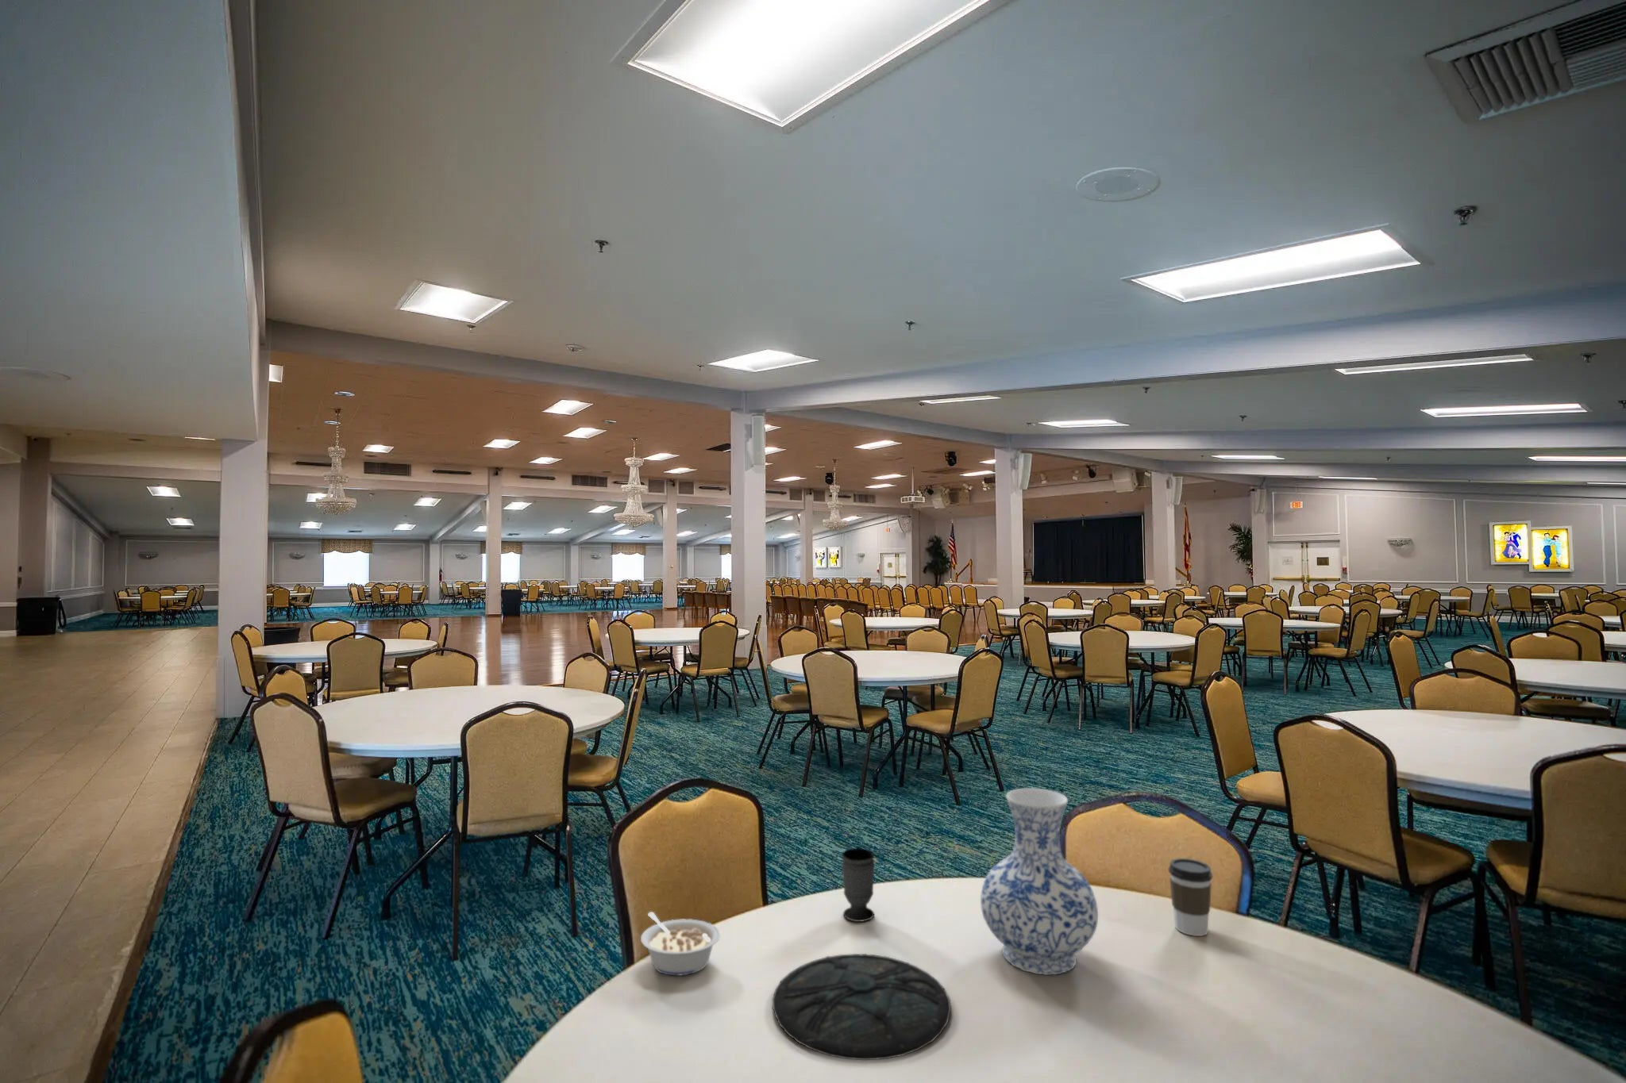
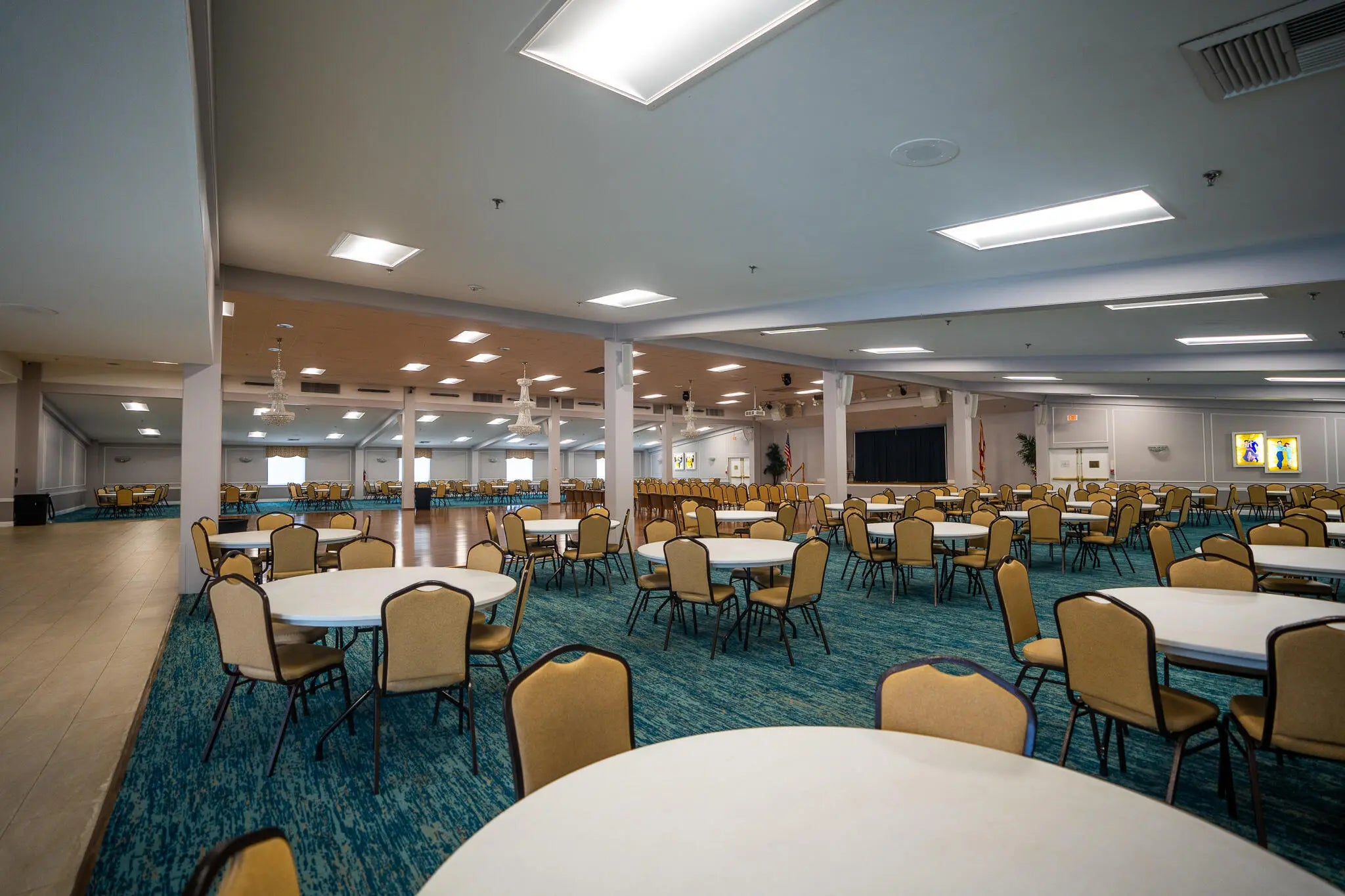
- cup [840,847,875,922]
- plate [771,952,951,1061]
- coffee cup [1168,858,1213,937]
- vase [979,787,1099,975]
- legume [640,911,721,977]
